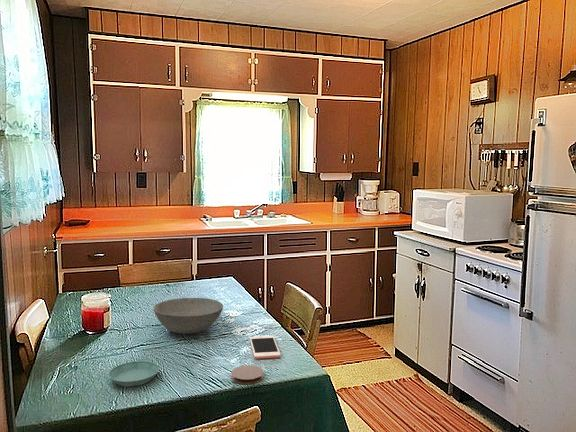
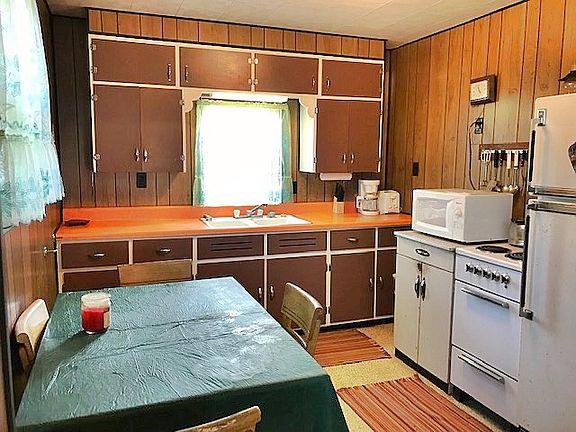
- cell phone [249,335,282,360]
- saucer [107,360,160,387]
- coaster [230,364,265,385]
- bowl [153,297,224,335]
